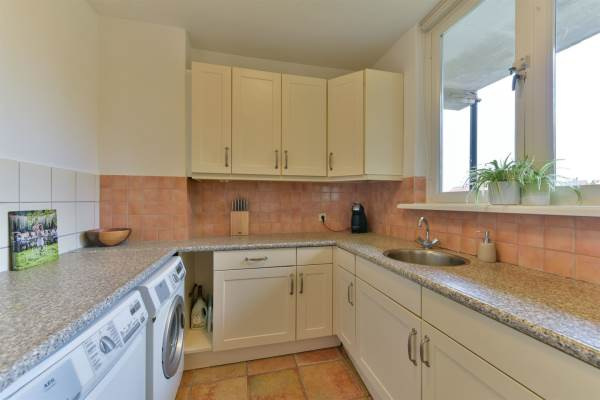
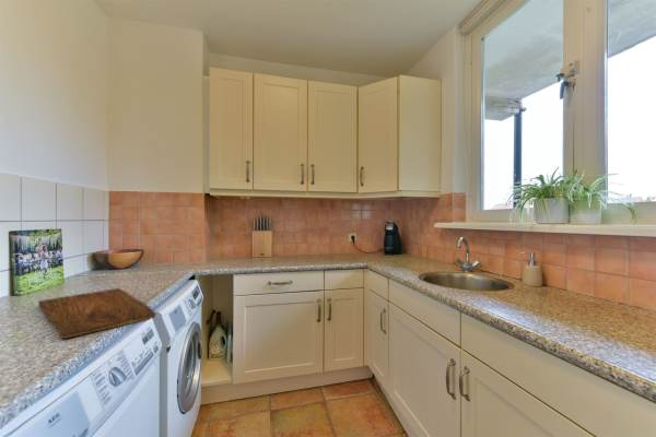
+ cutting board [37,287,156,340]
